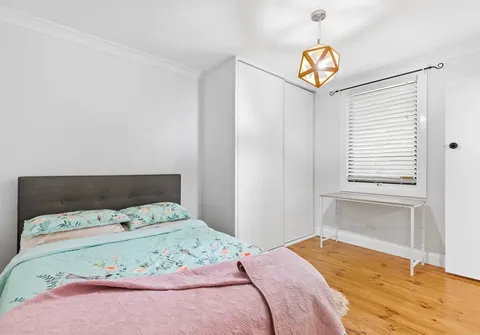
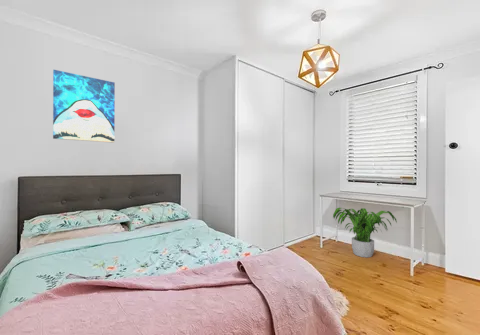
+ potted plant [332,207,398,258]
+ wall art [52,69,116,143]
